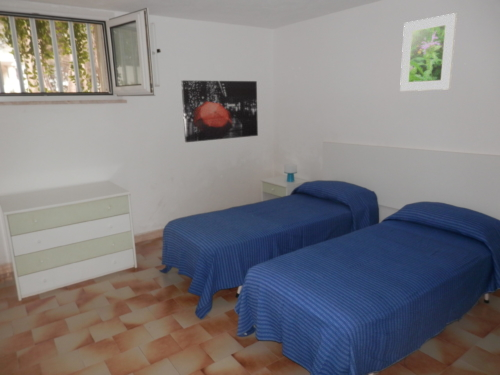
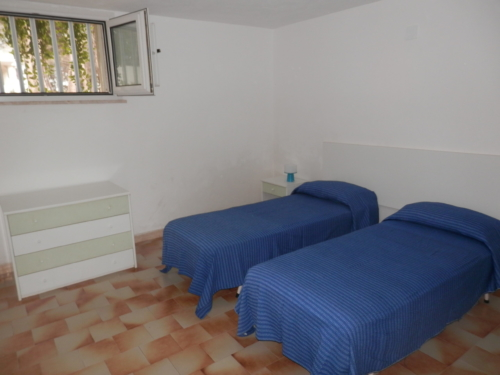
- wall art [180,79,259,143]
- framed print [399,12,458,92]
